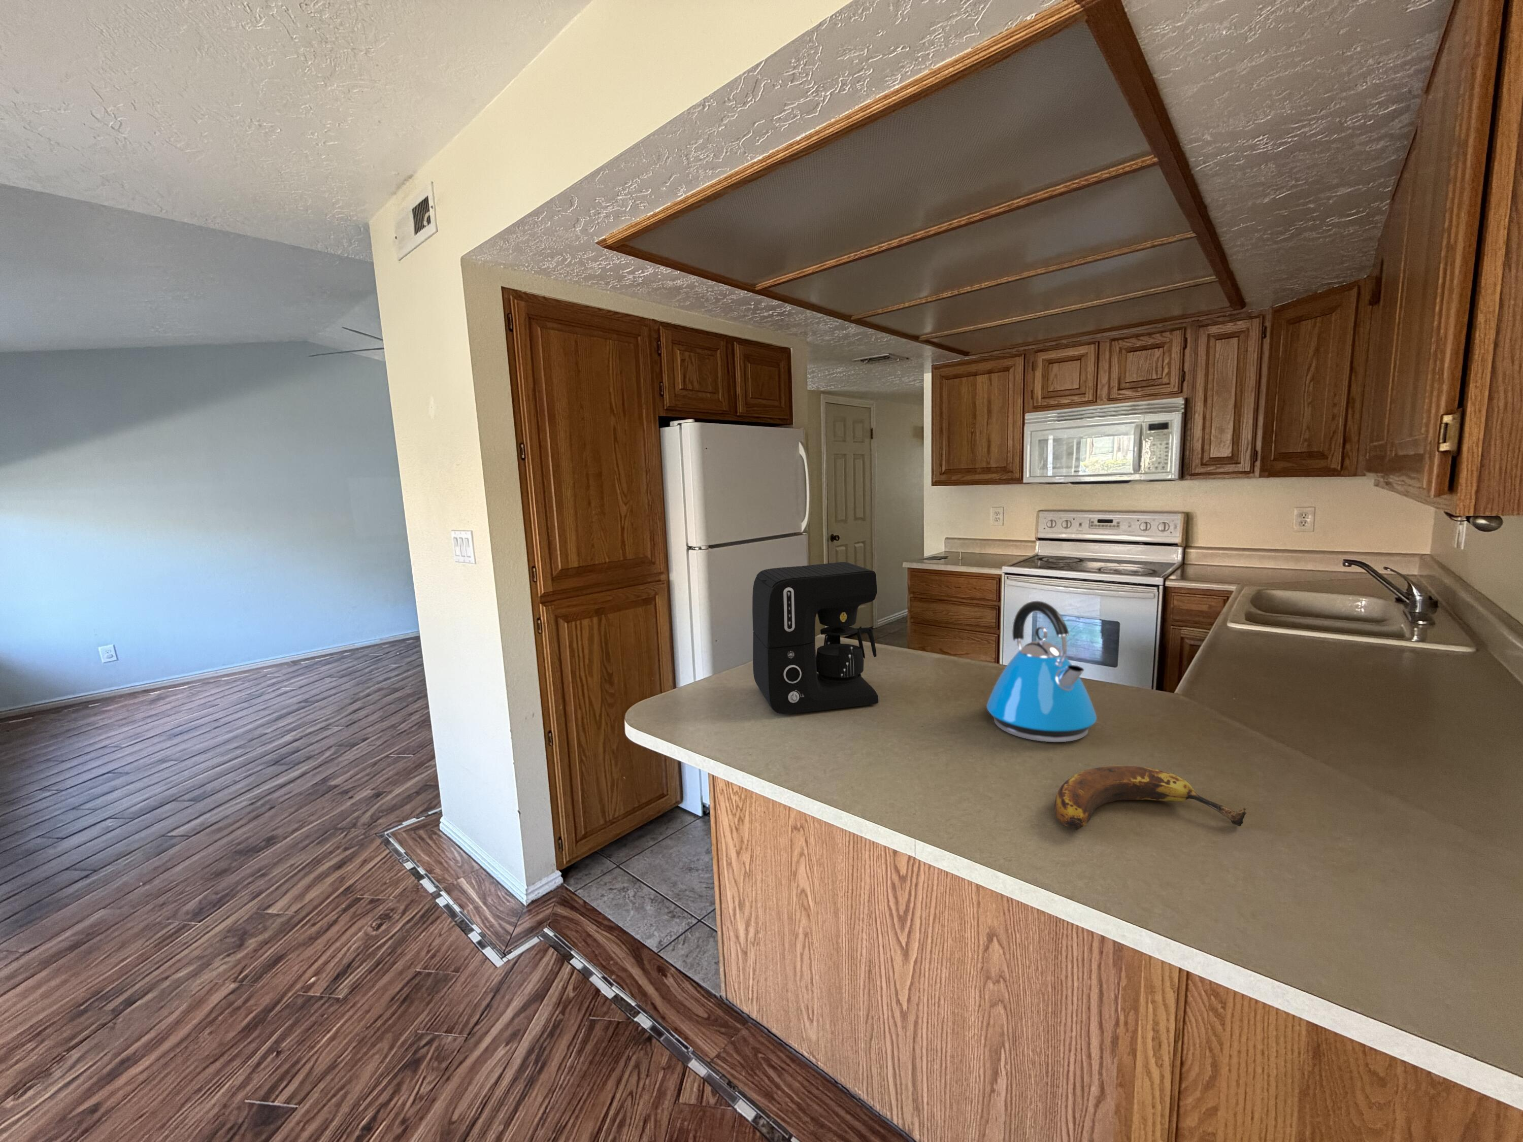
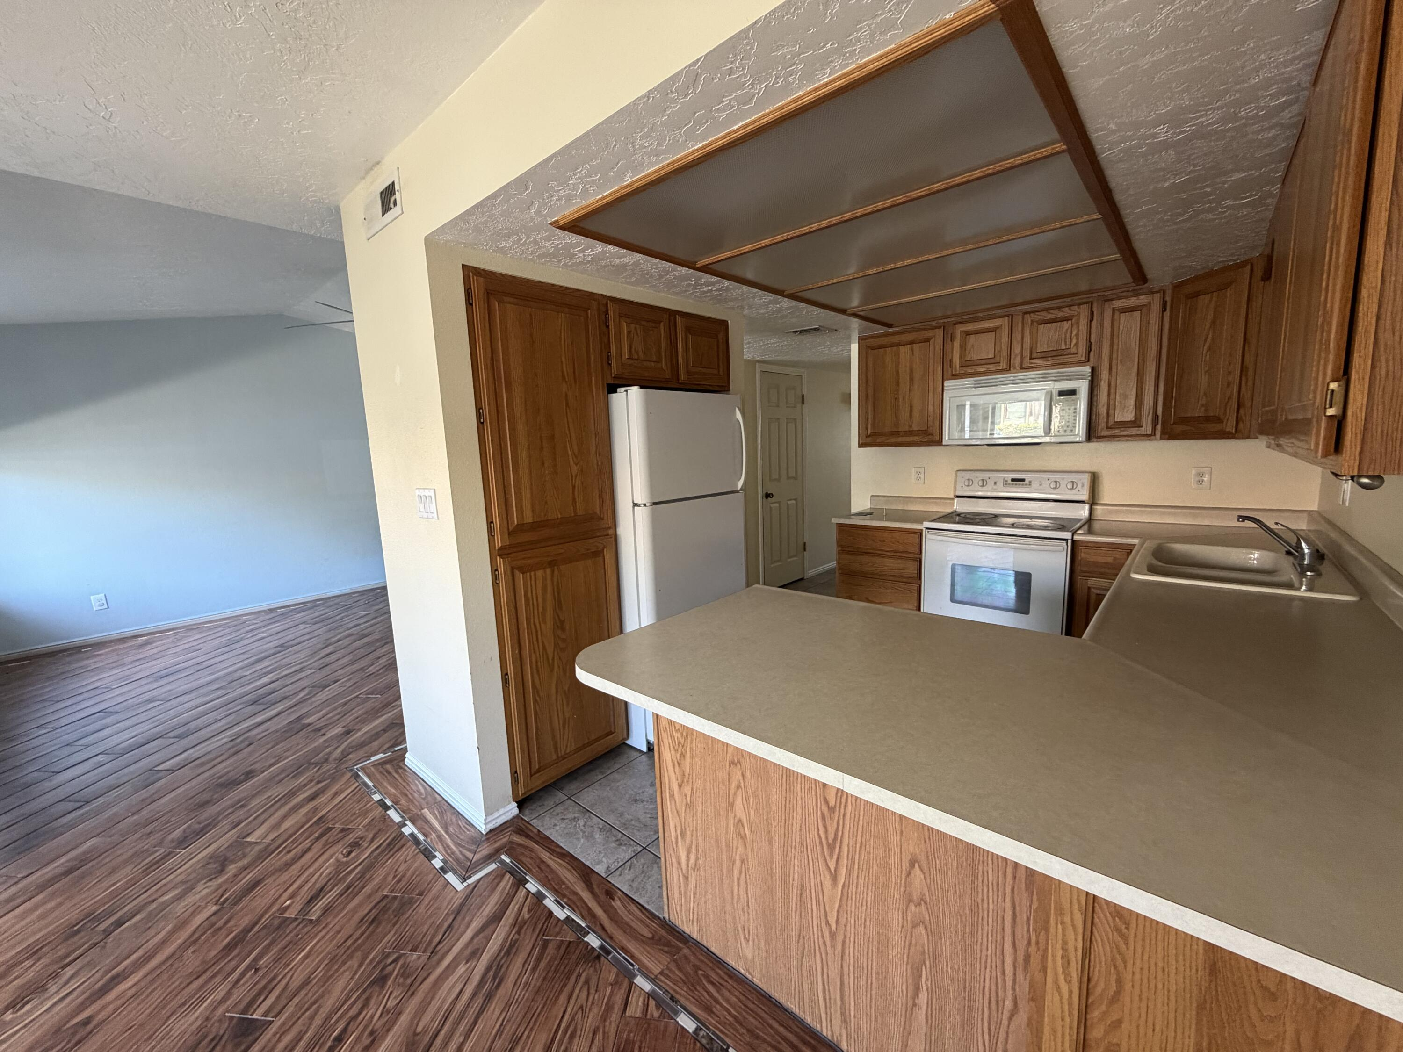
- kettle [986,601,1097,743]
- coffee maker [752,561,879,715]
- banana [1054,765,1247,831]
